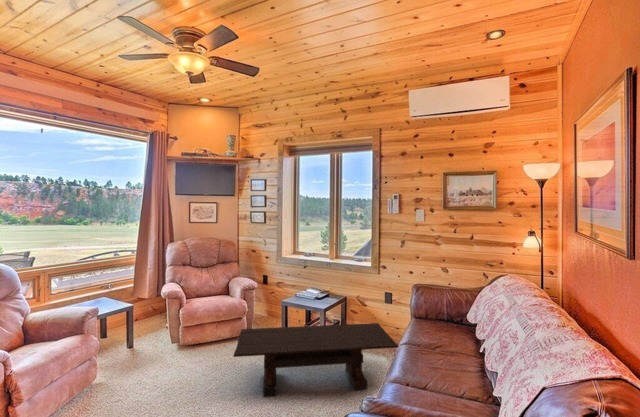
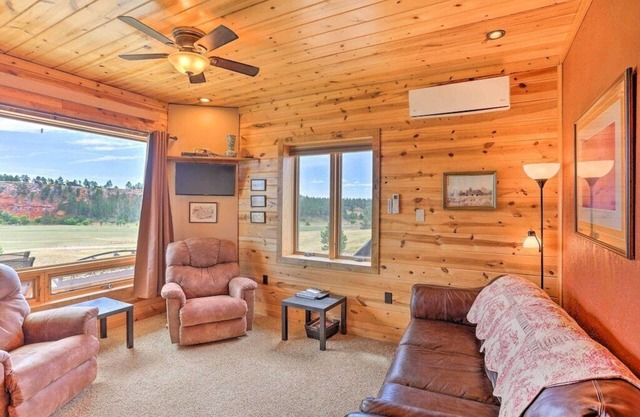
- coffee table [232,322,399,398]
